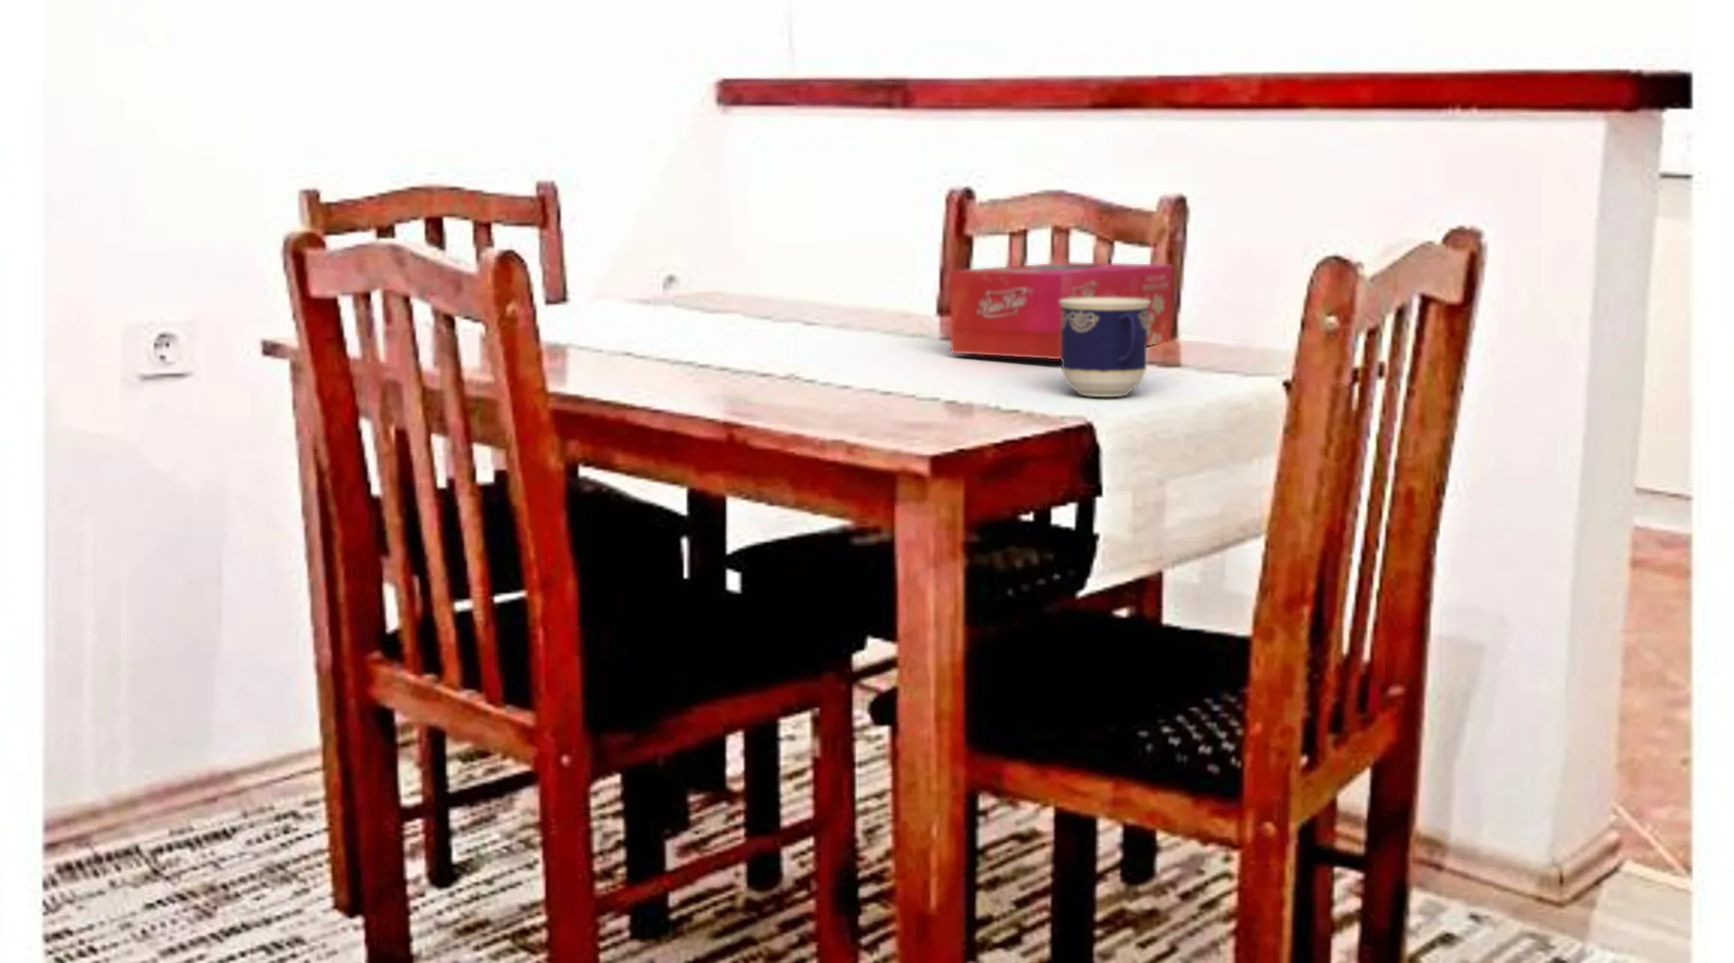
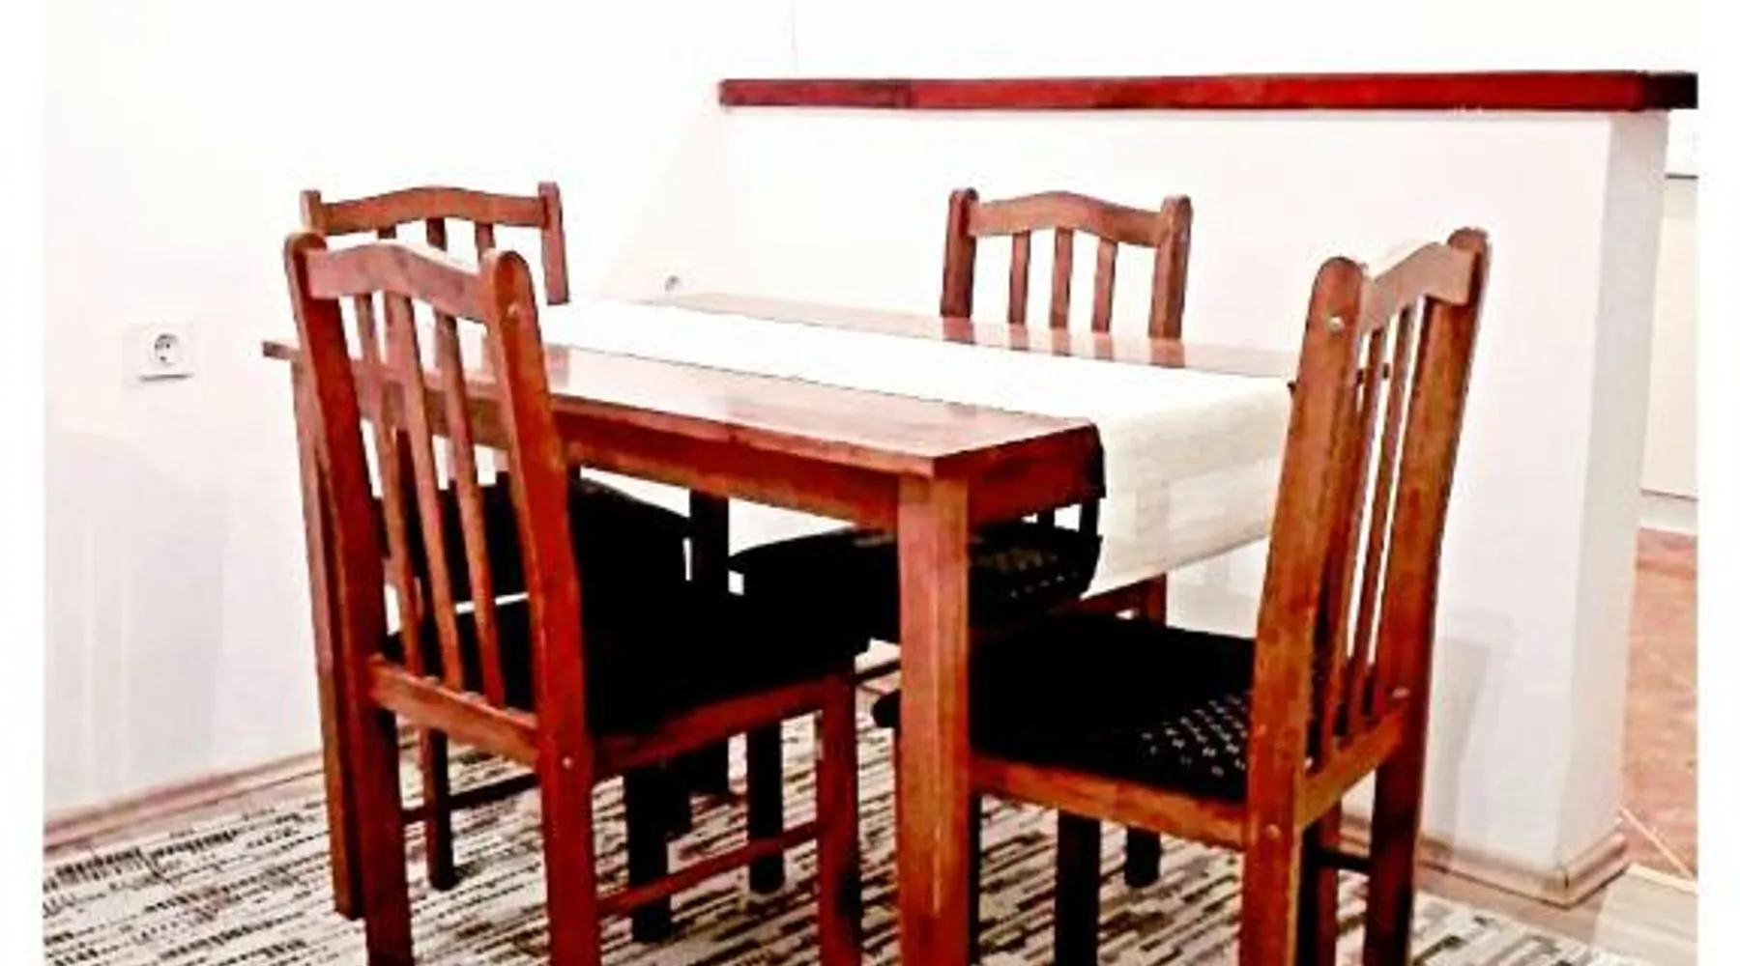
- cup [1059,298,1150,397]
- tissue box [950,261,1173,361]
